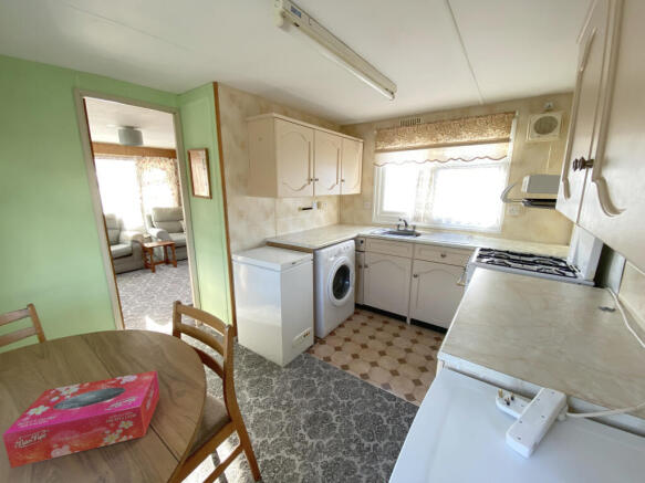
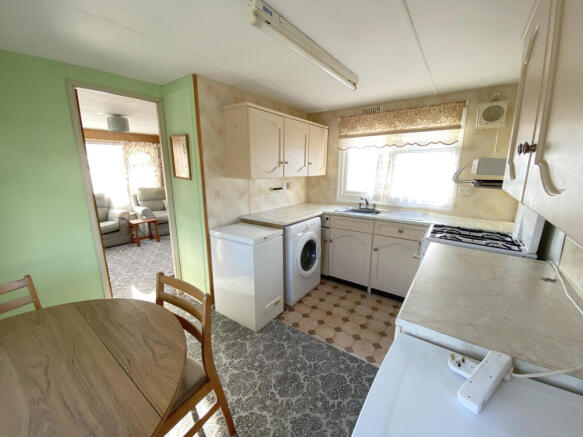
- tissue box [1,369,162,470]
